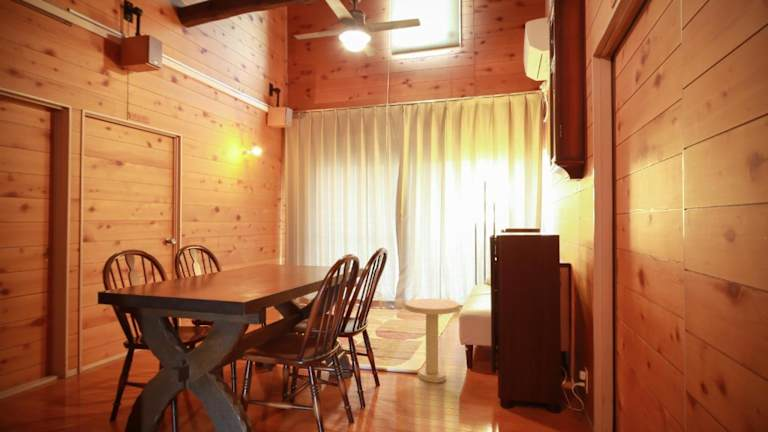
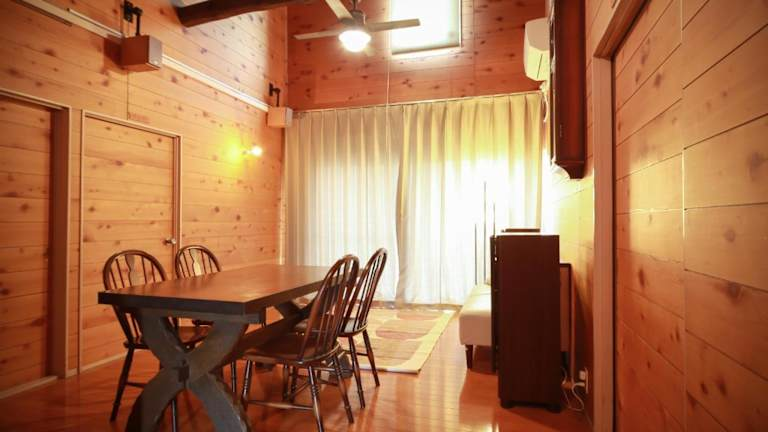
- side table [404,298,460,384]
